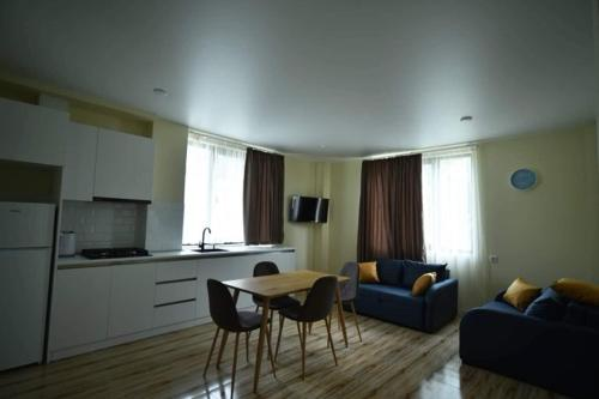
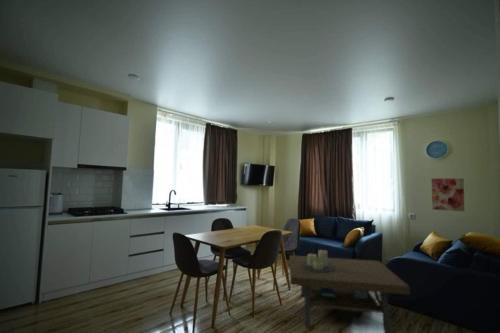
+ wall art [430,177,465,212]
+ coffee table [288,249,411,333]
